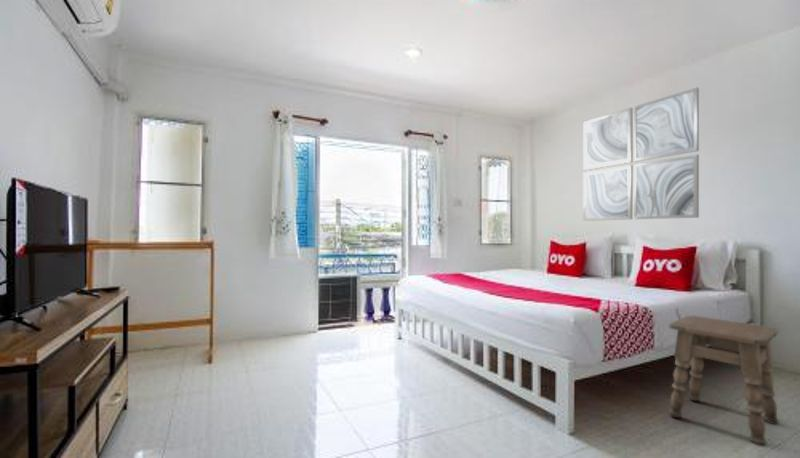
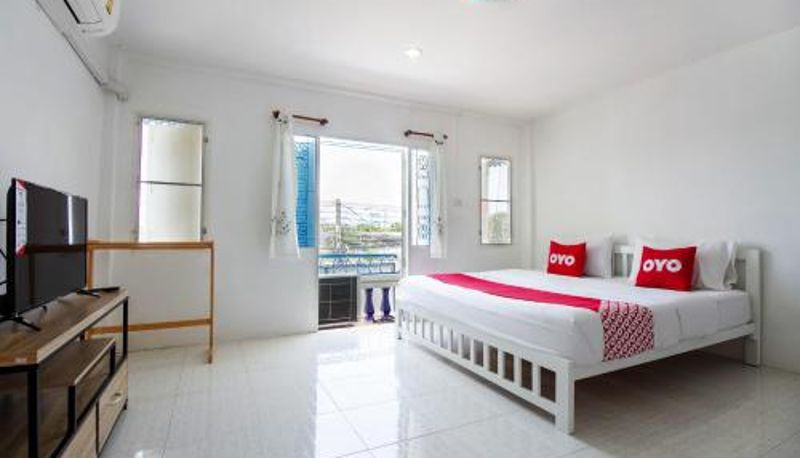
- side table [668,315,780,447]
- wall art [582,87,700,222]
